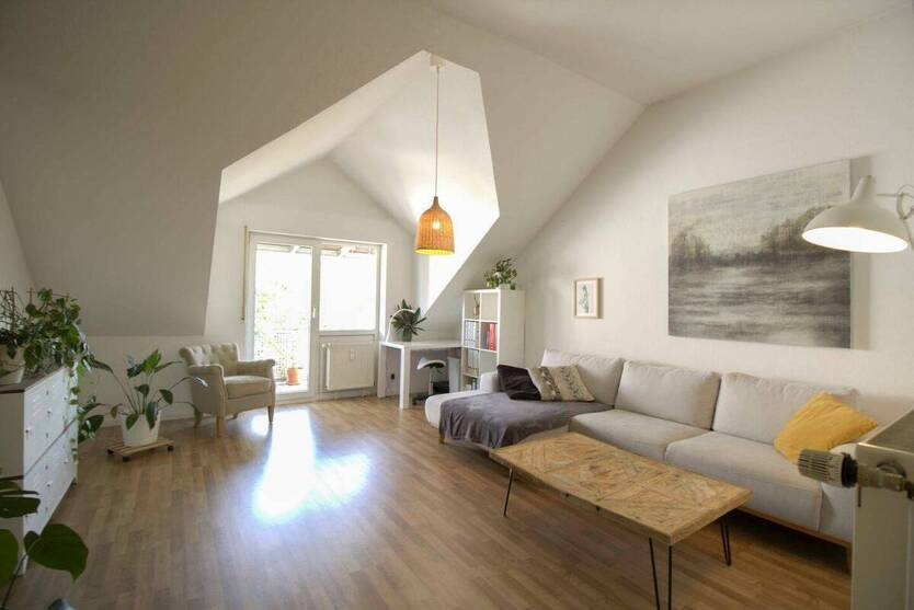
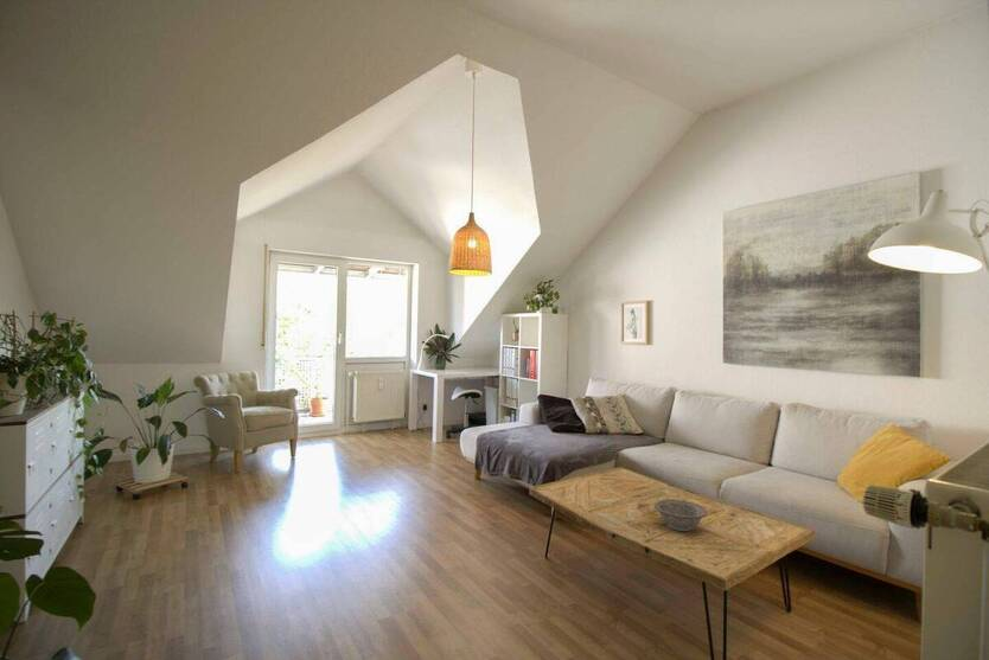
+ decorative bowl [652,499,709,532]
